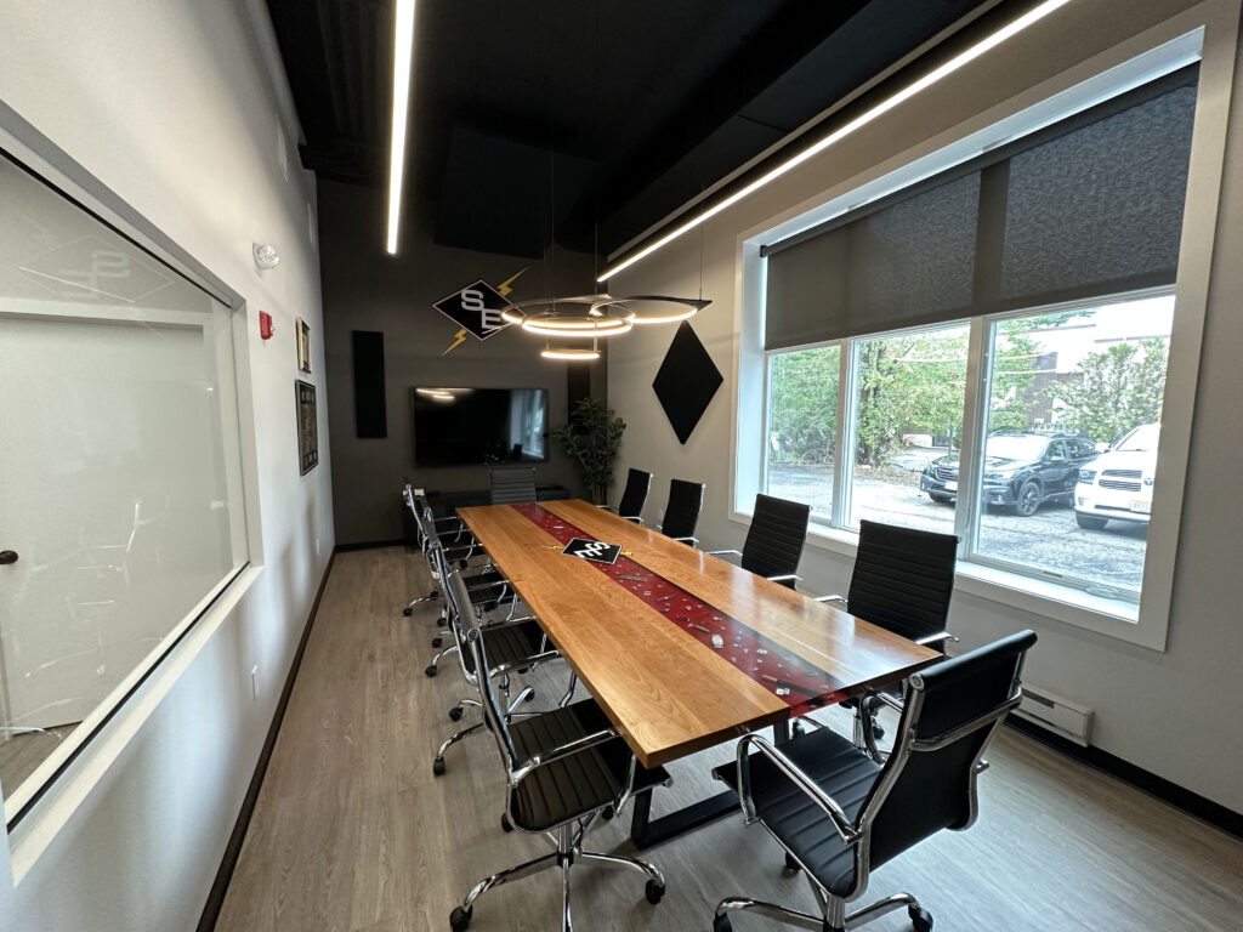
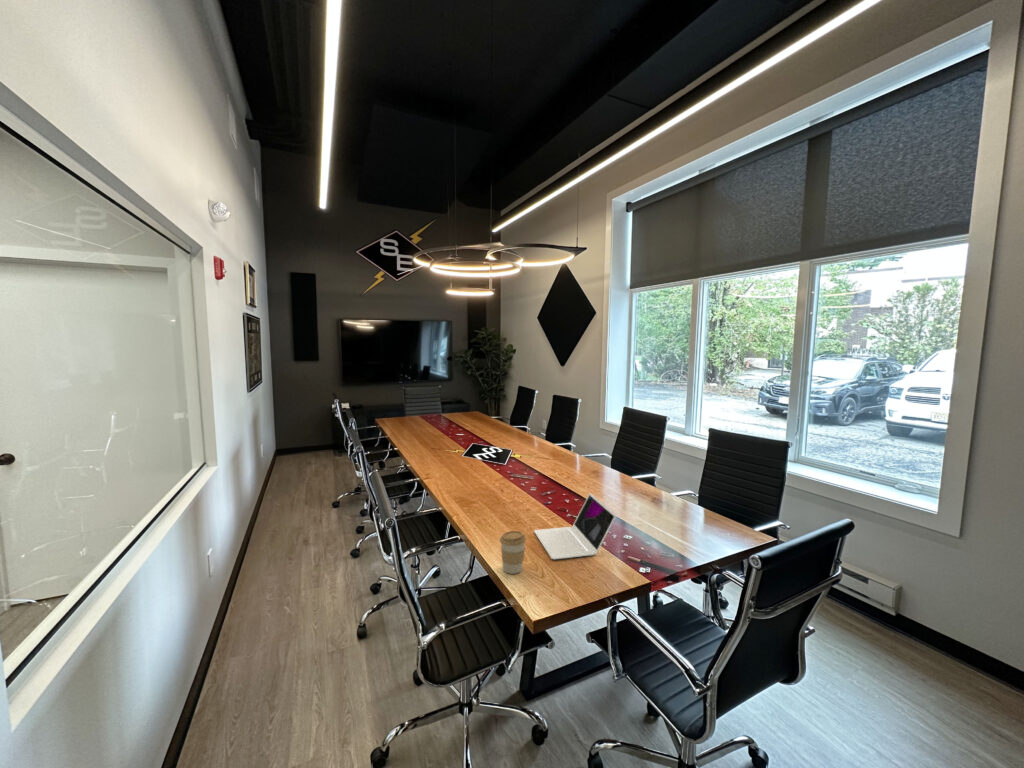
+ laptop [533,492,617,560]
+ coffee cup [499,530,527,575]
